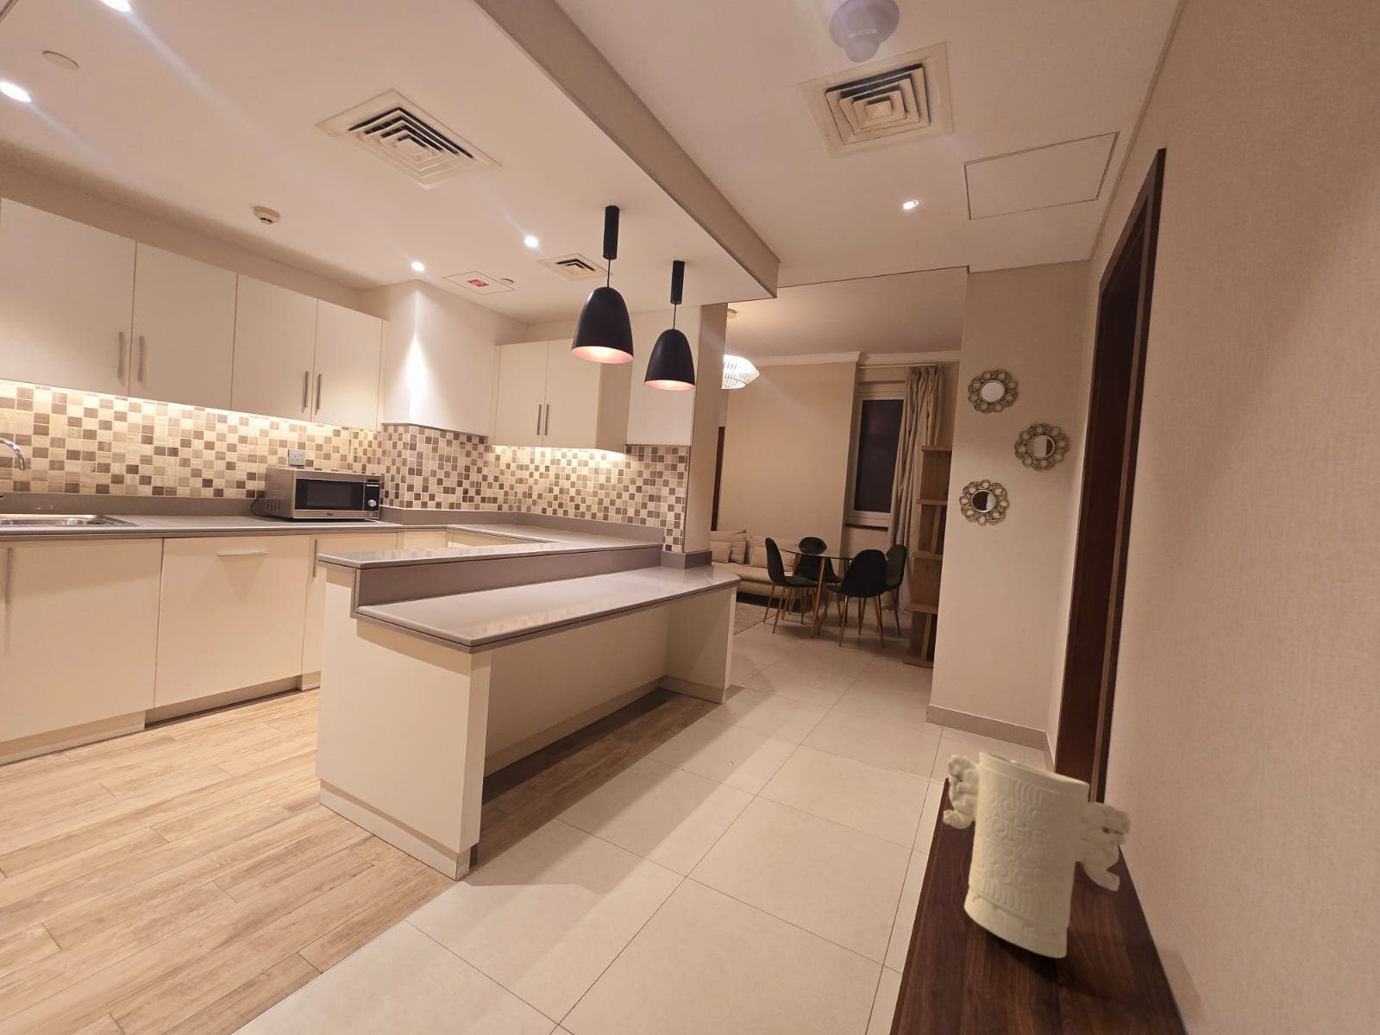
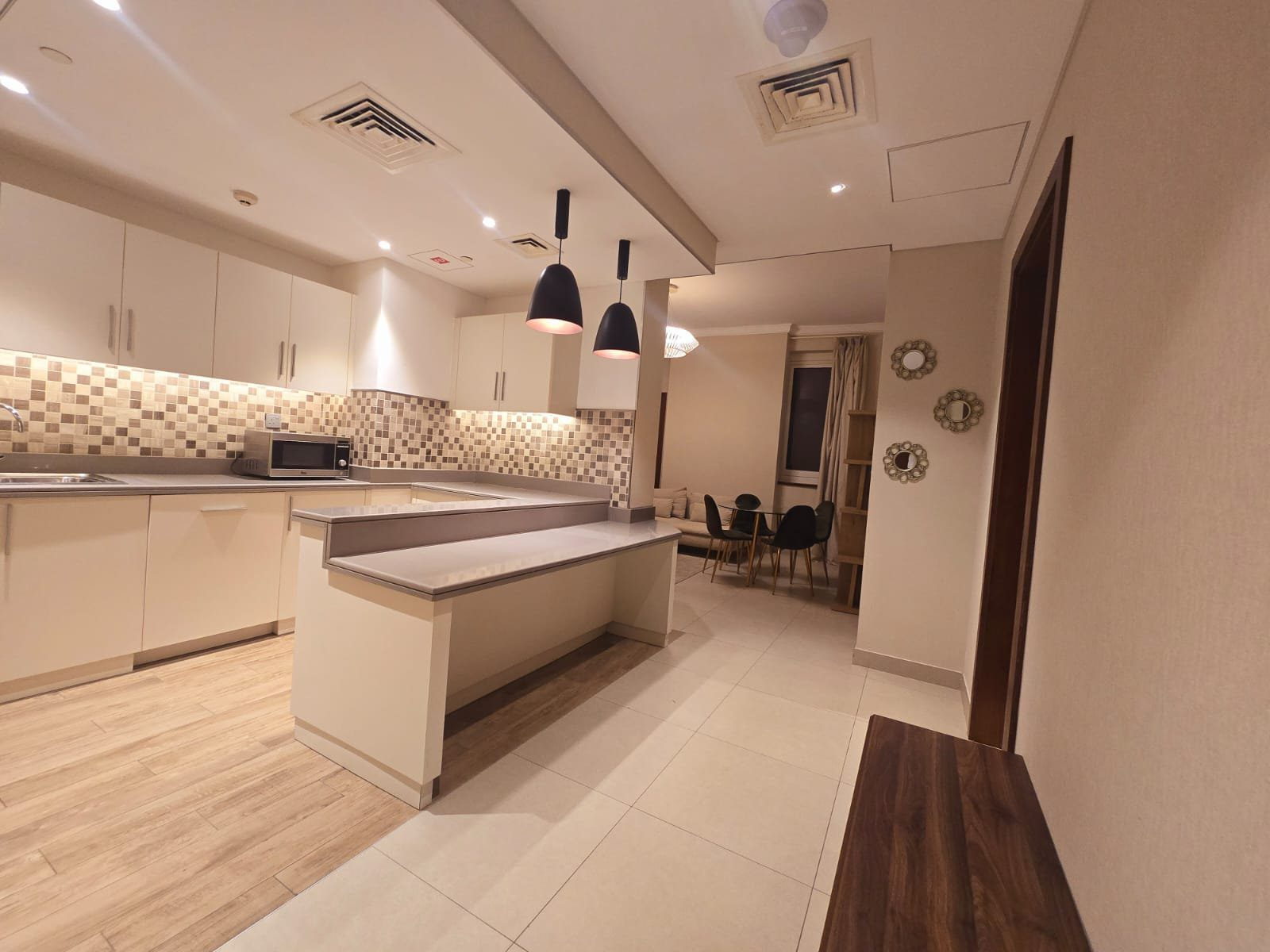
- decorative vase [943,751,1131,959]
